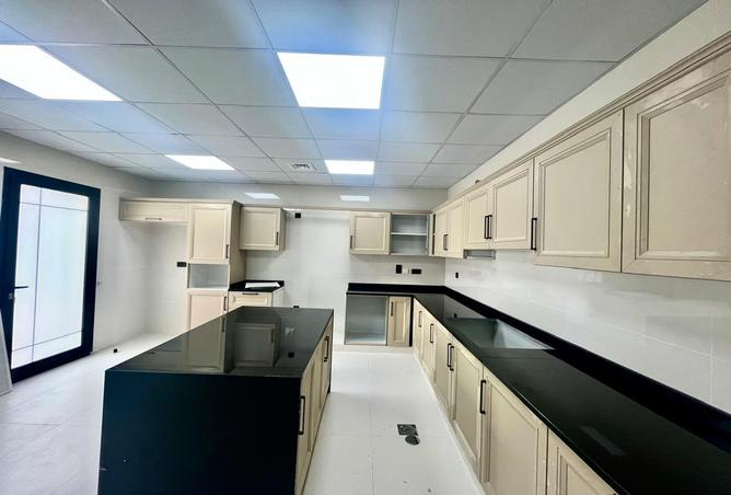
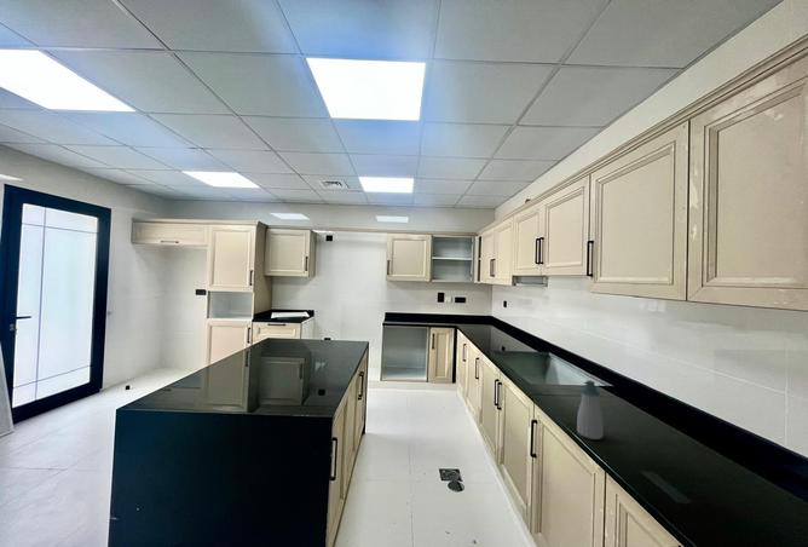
+ soap bottle [576,380,605,441]
